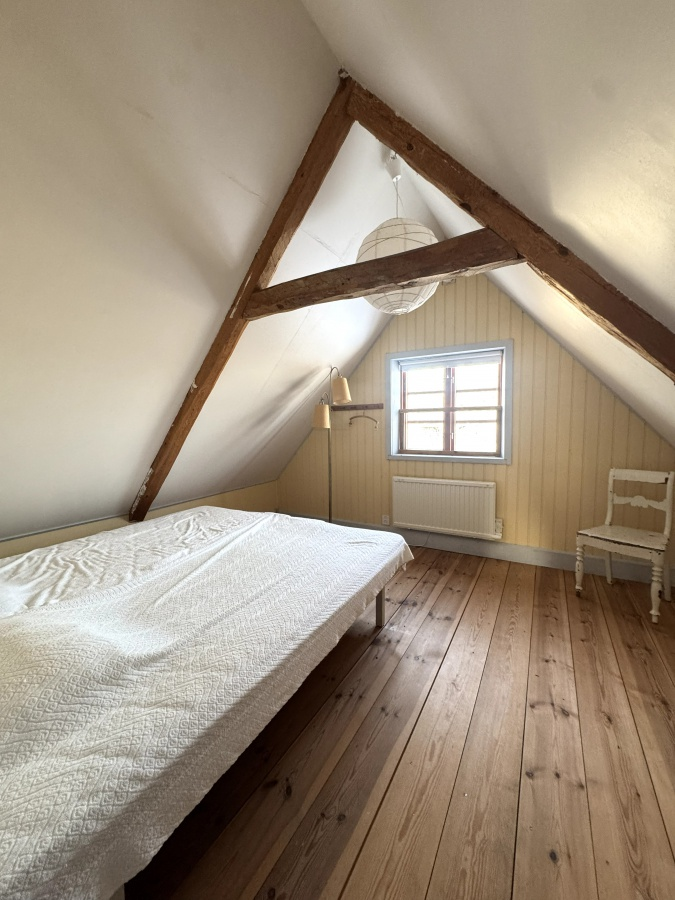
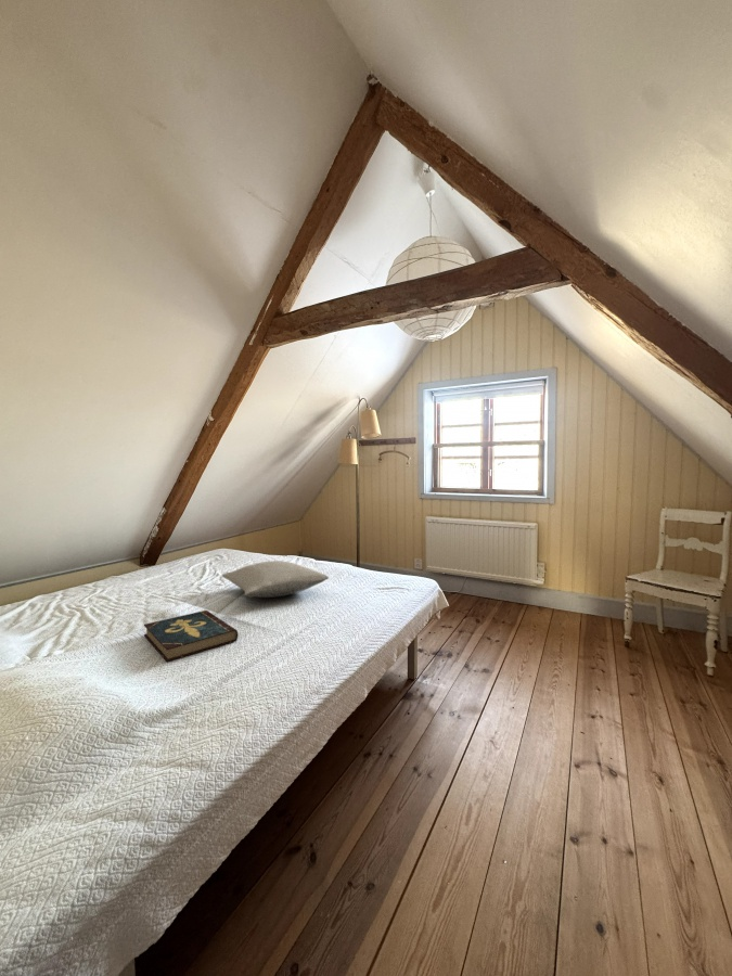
+ pillow [220,560,330,599]
+ book [143,609,240,663]
